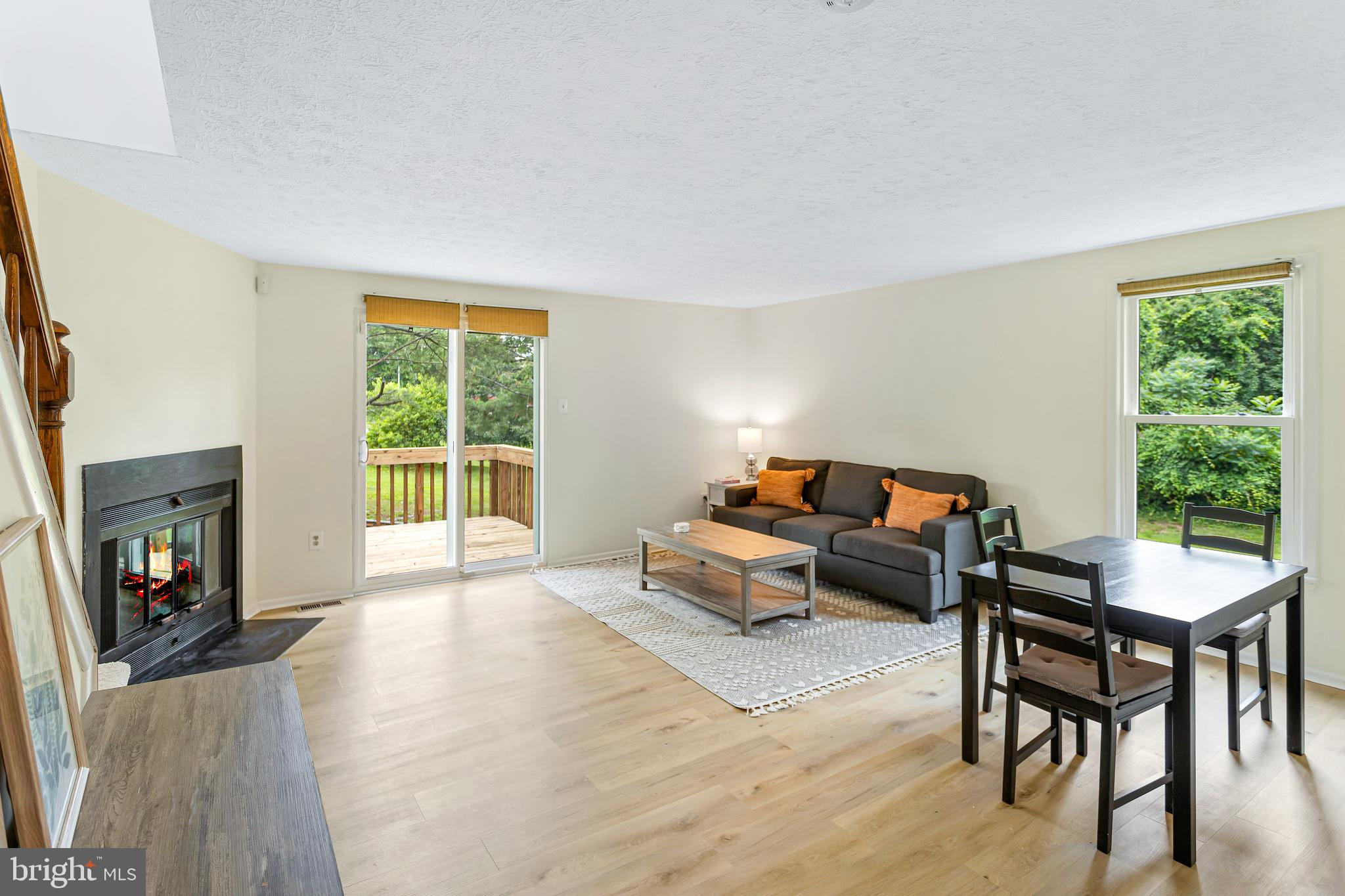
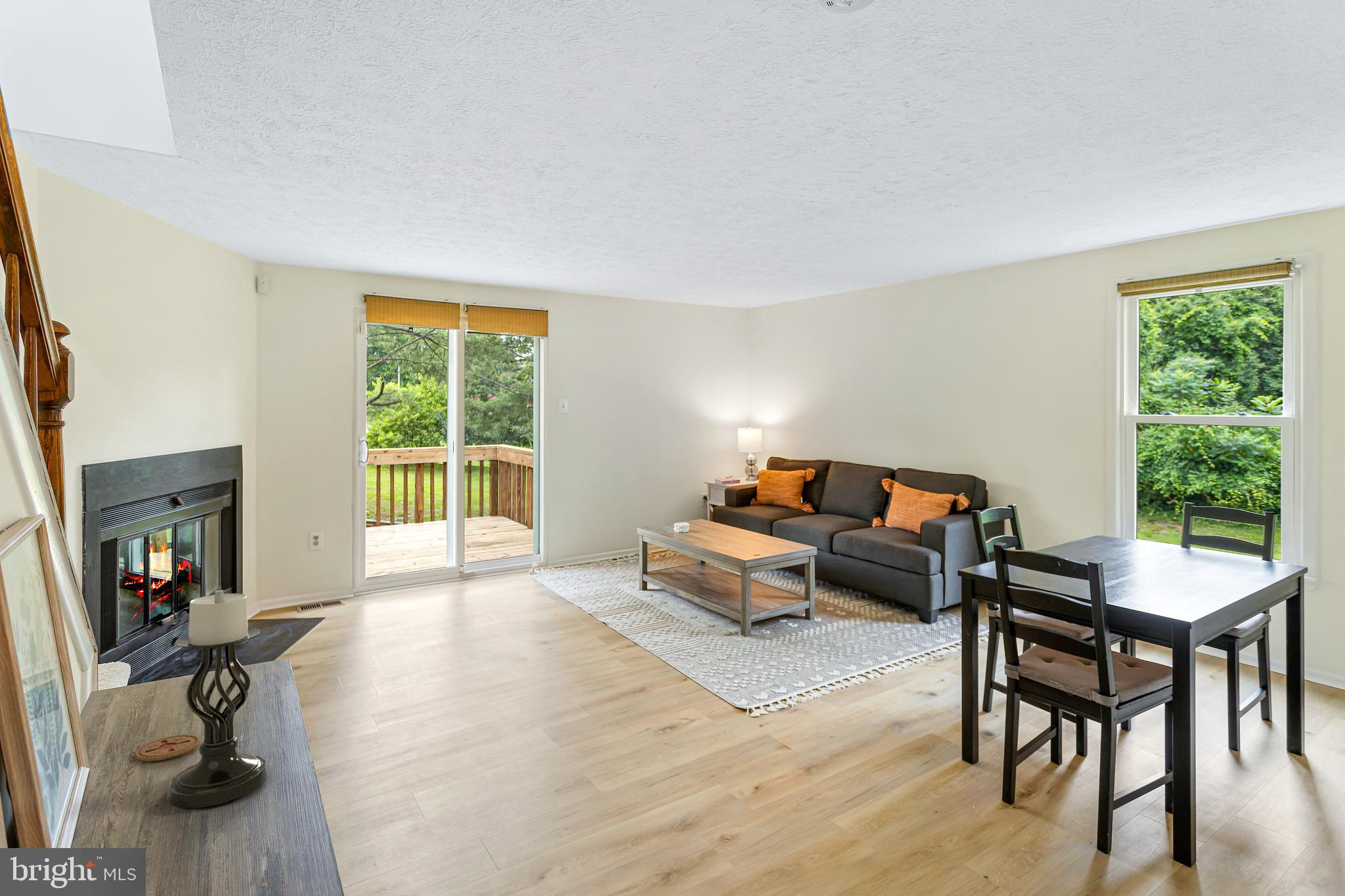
+ coaster [134,735,200,762]
+ candle holder [165,589,269,809]
